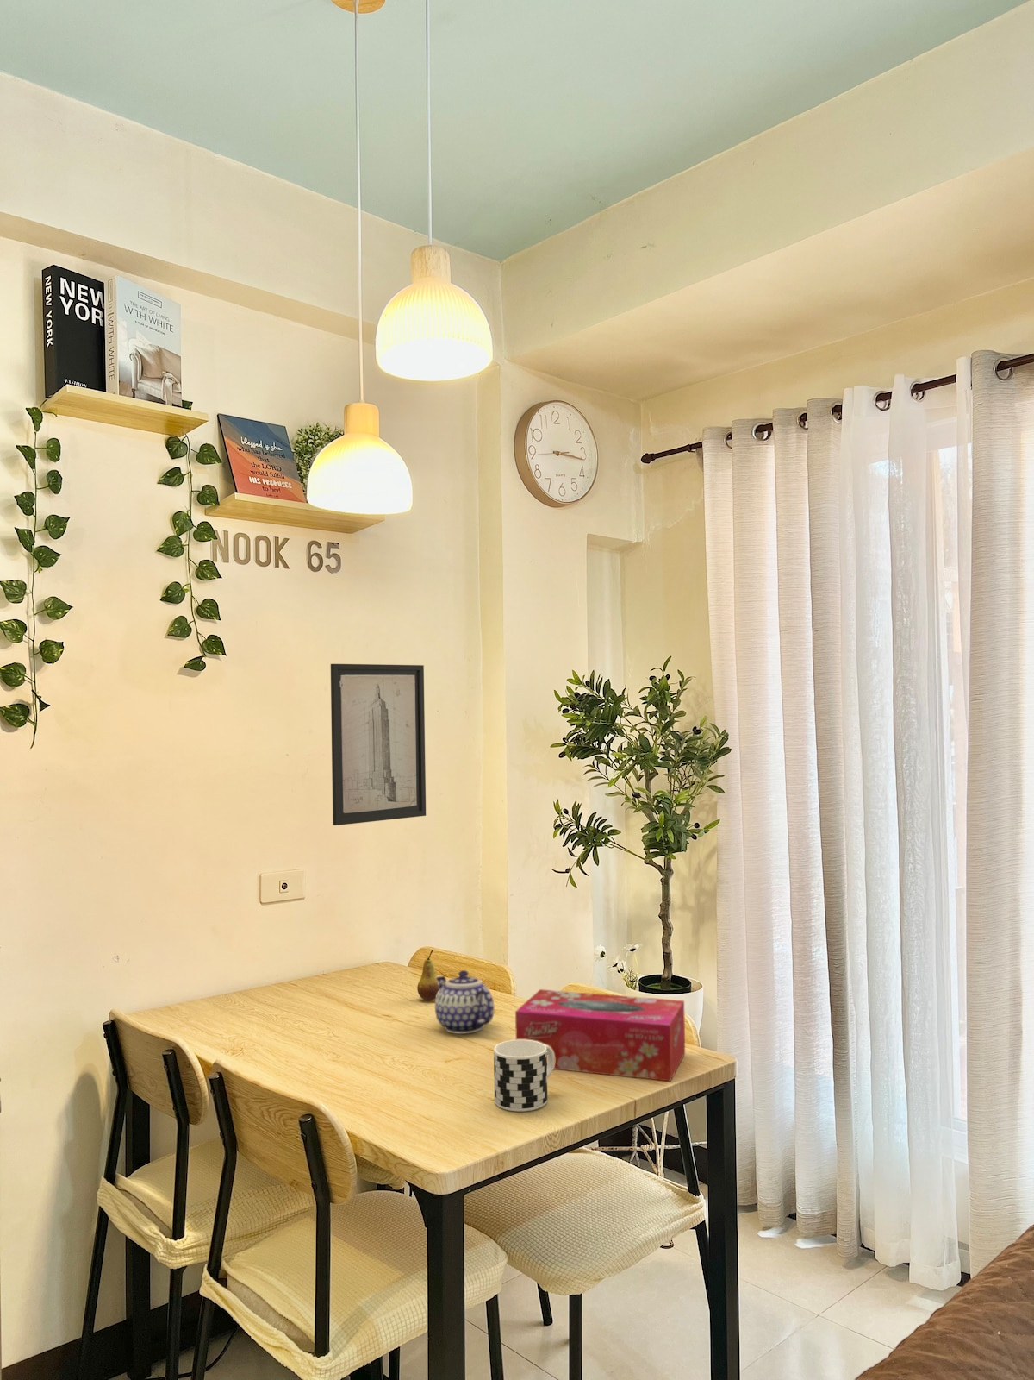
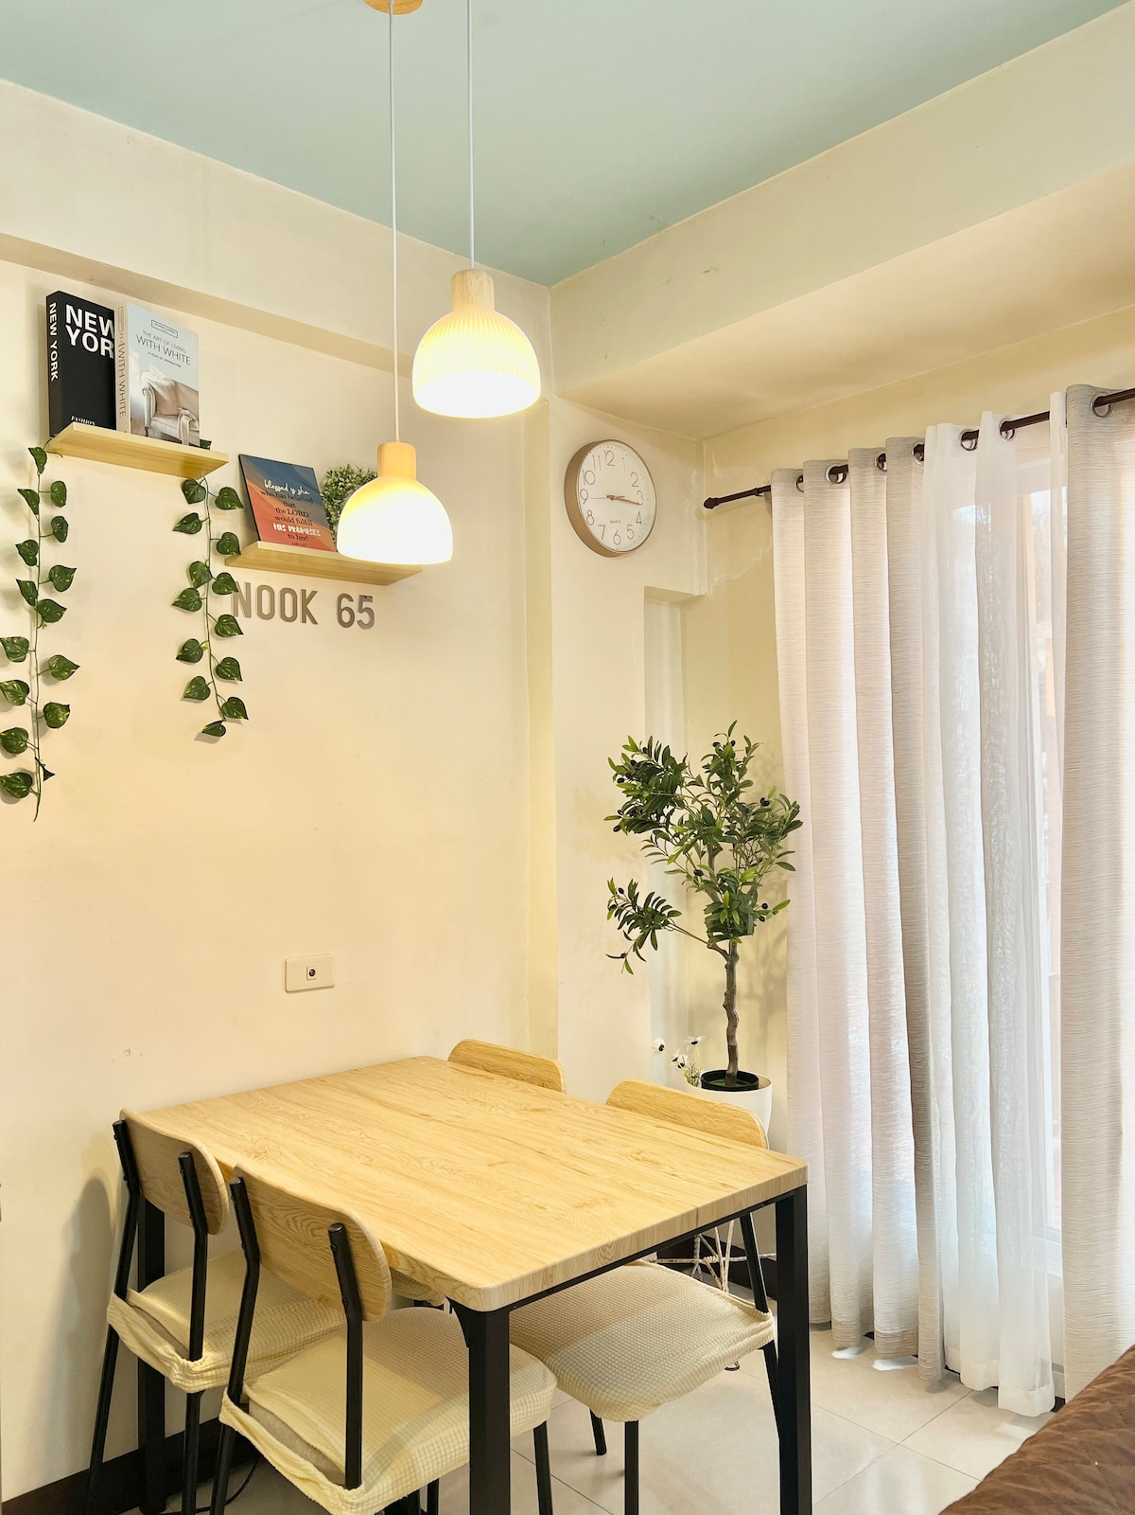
- fruit [416,949,440,1002]
- wall art [330,663,427,826]
- cup [493,1039,555,1113]
- teapot [434,969,494,1034]
- tissue box [515,989,685,1082]
